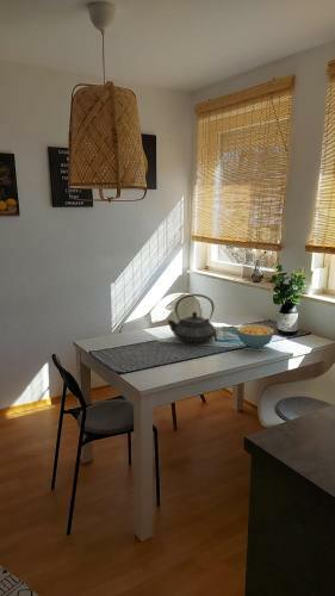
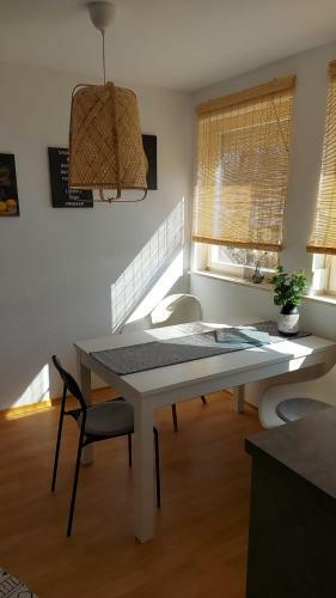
- cereal bowl [236,323,274,349]
- teapot [167,293,217,343]
